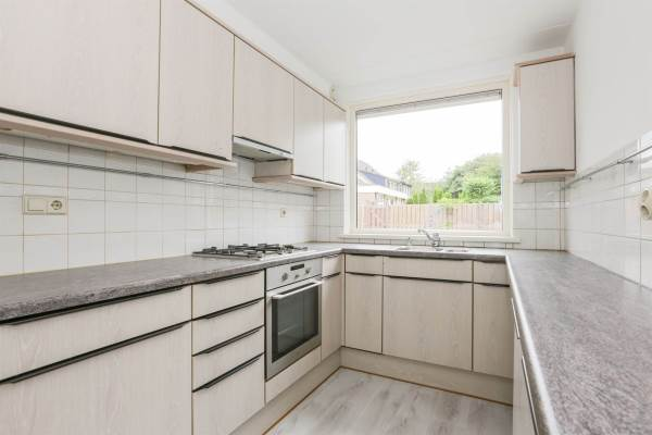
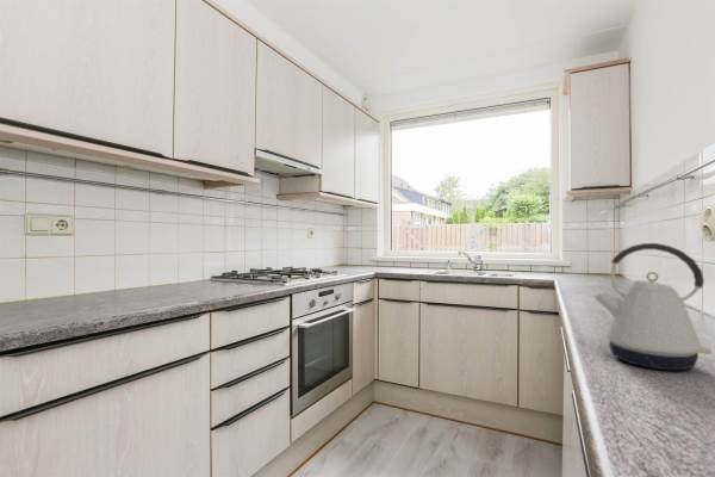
+ kettle [592,242,713,371]
